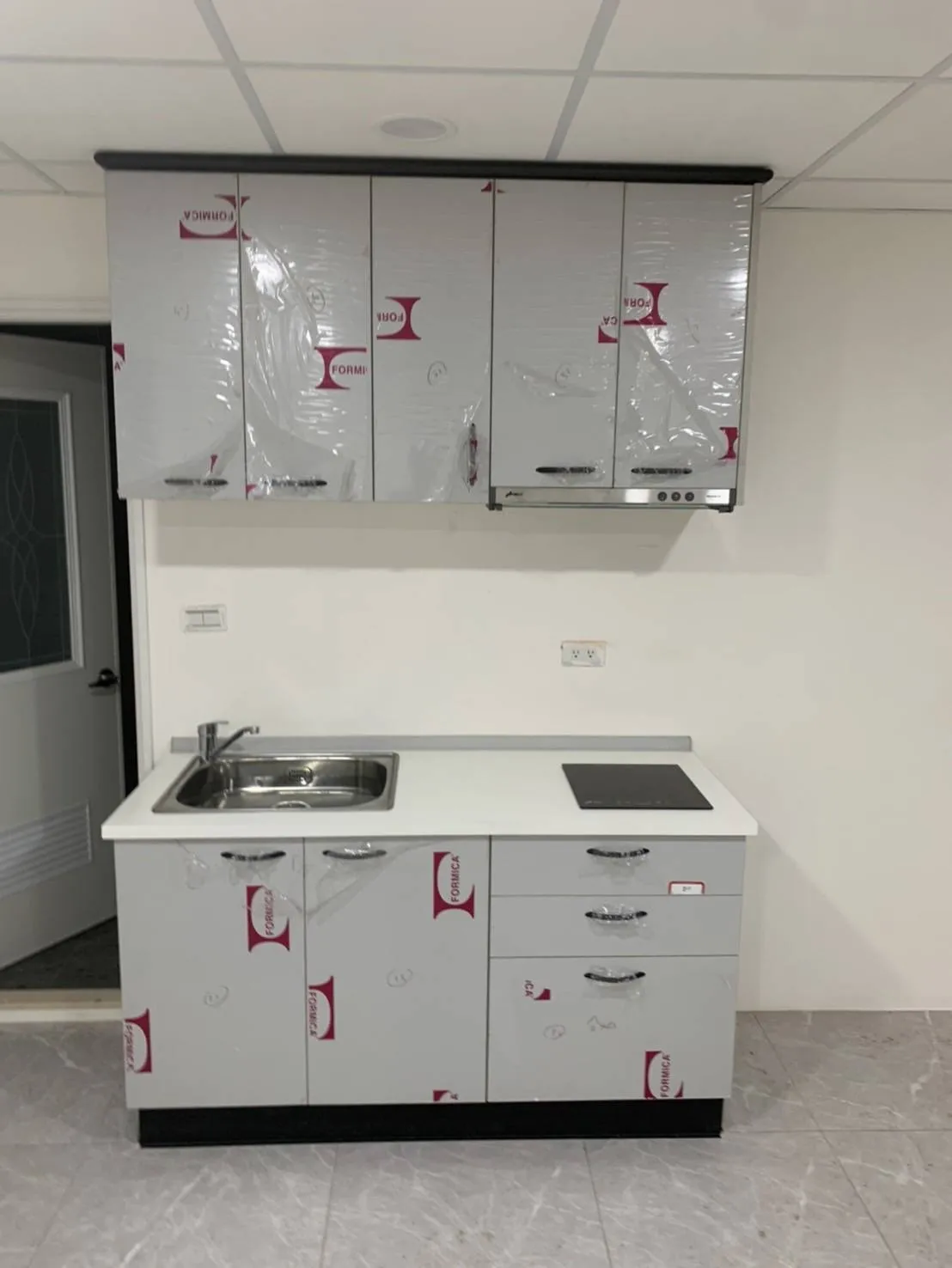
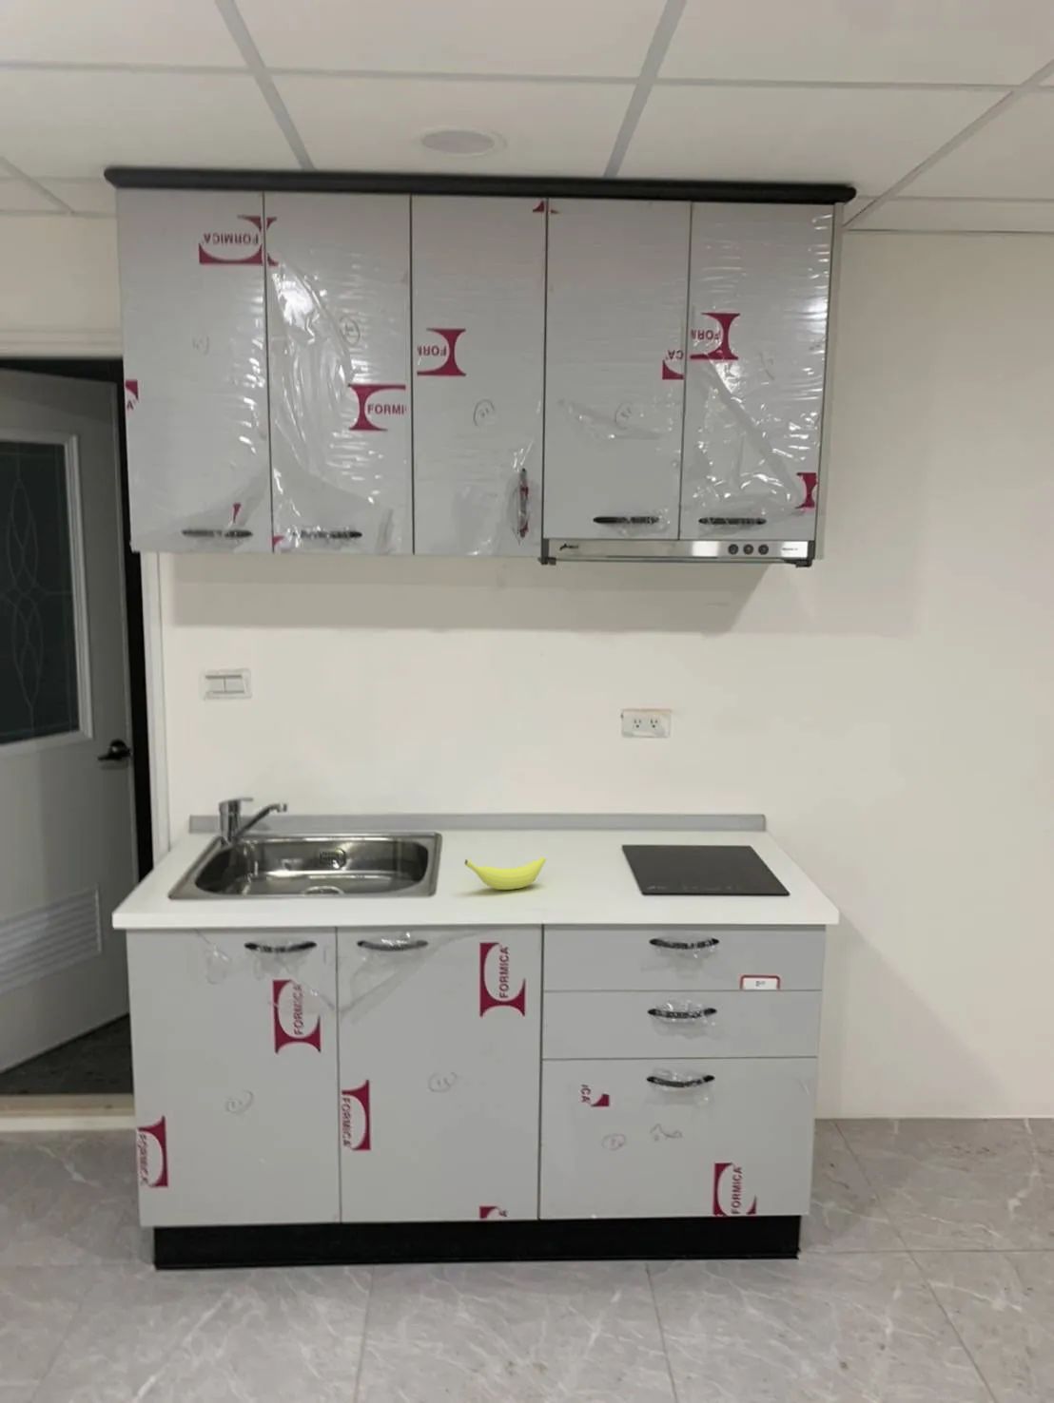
+ banana [464,855,547,891]
